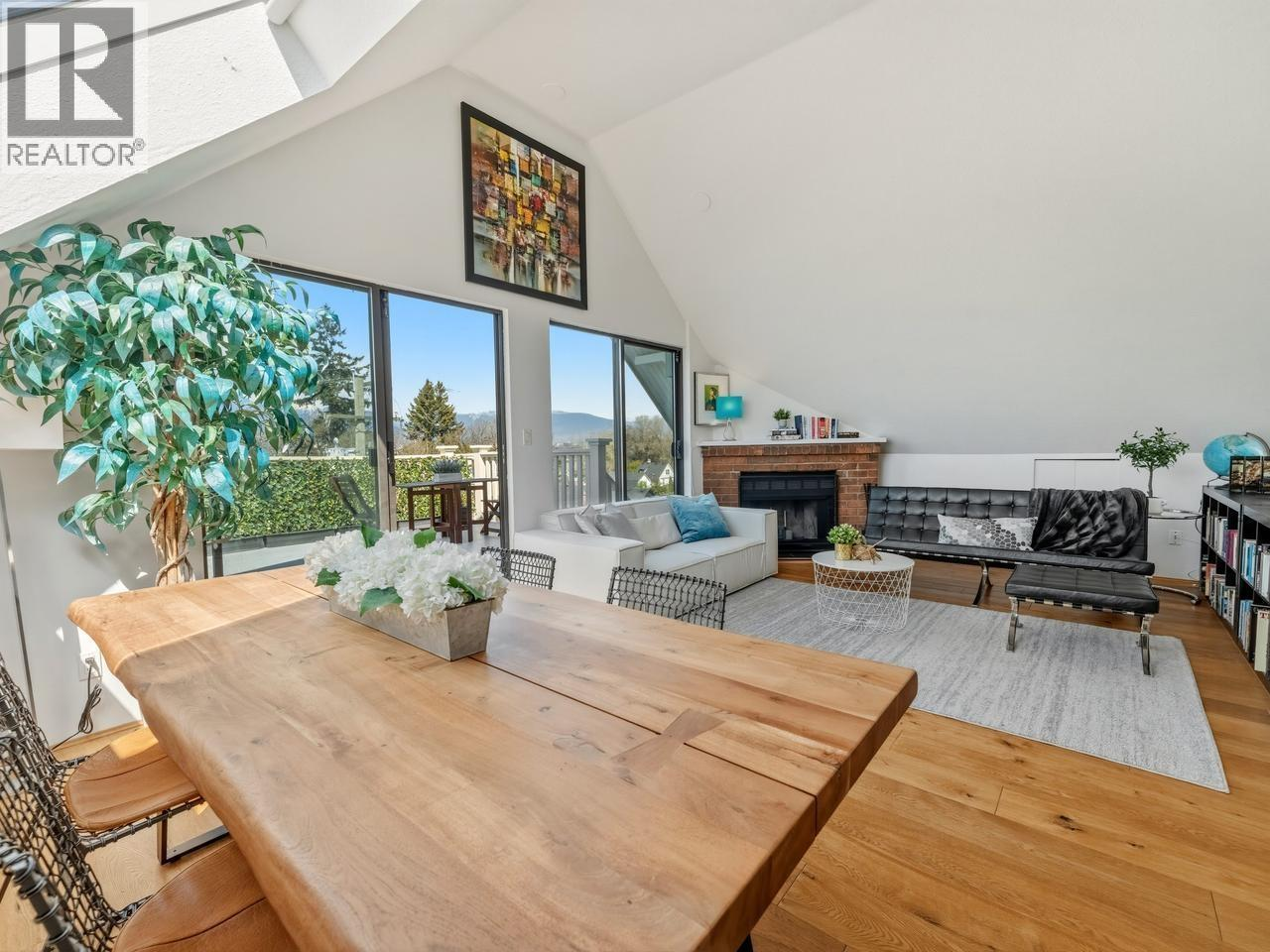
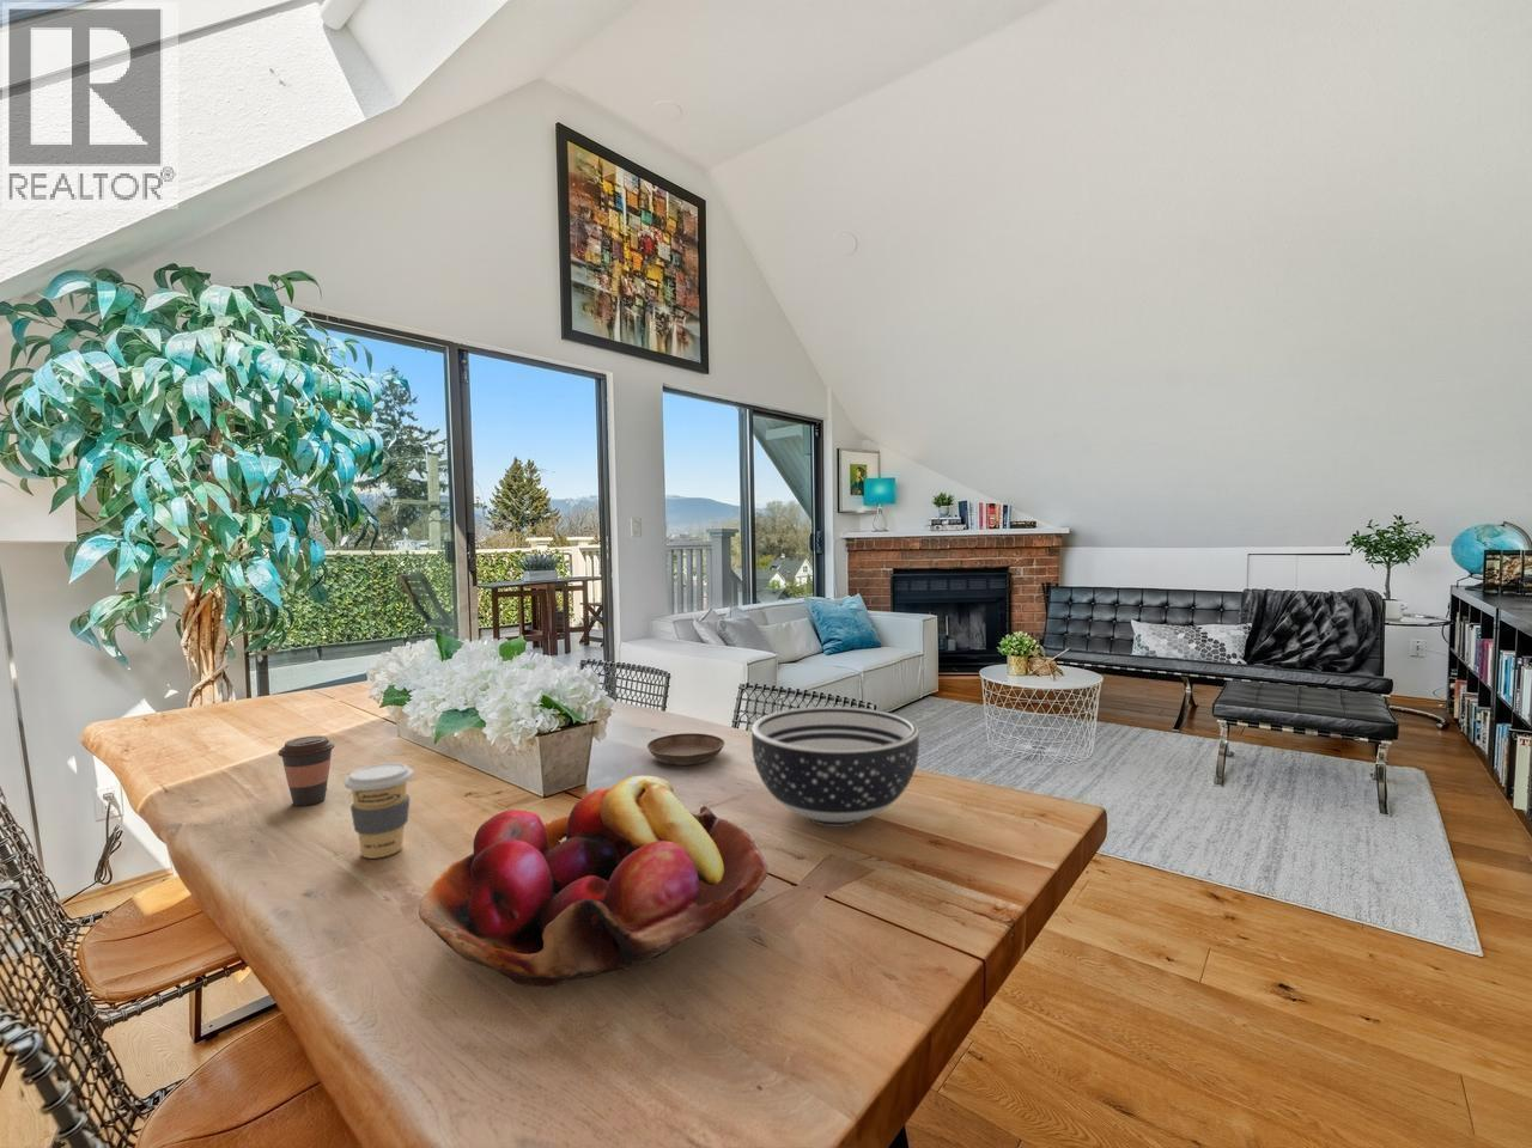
+ bowl [750,705,920,827]
+ coffee cup [344,762,414,860]
+ saucer [647,732,726,767]
+ fruit basket [417,775,770,988]
+ coffee cup [276,734,337,807]
